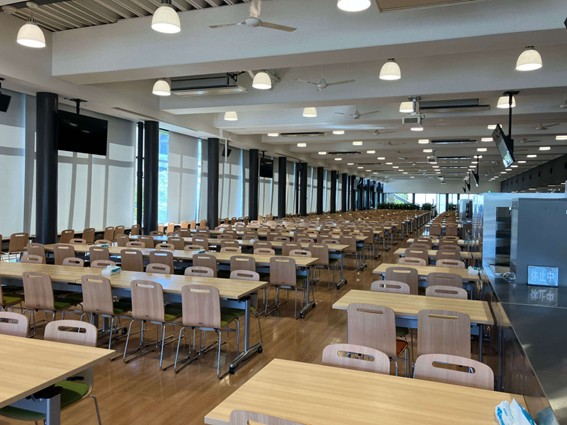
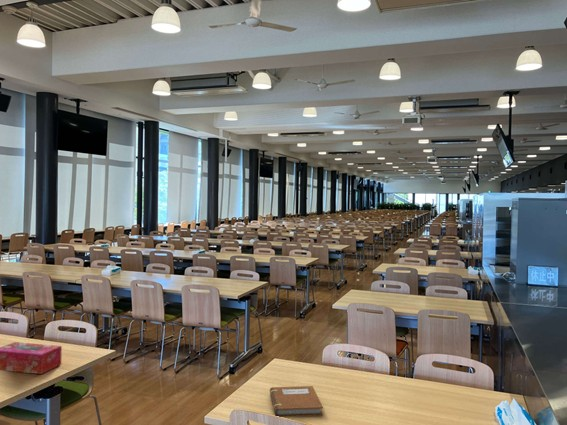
+ tissue box [0,341,63,375]
+ notebook [269,385,324,418]
